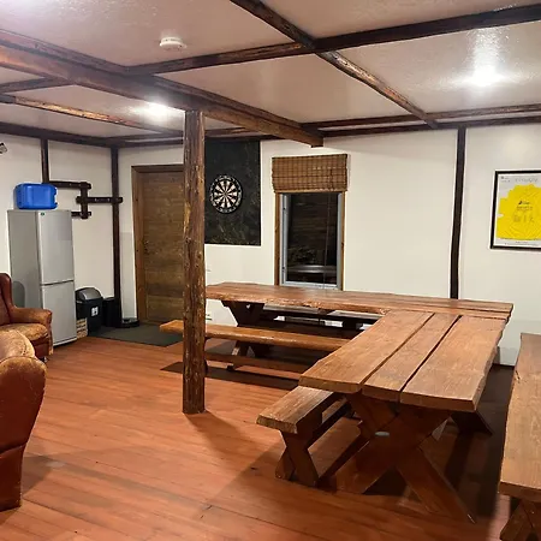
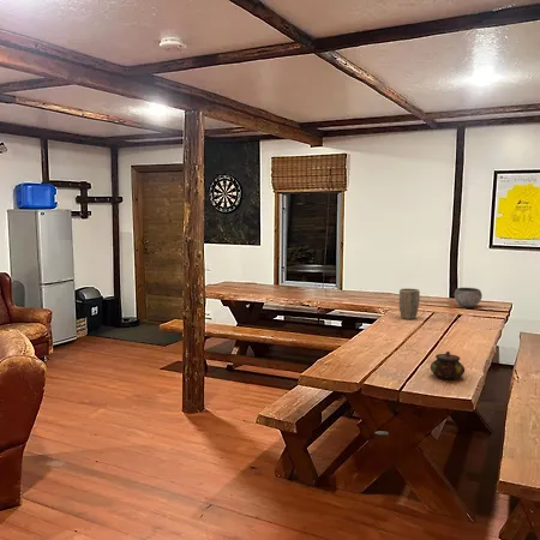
+ bowl [454,287,484,308]
+ teapot [430,350,466,380]
+ plant pot [398,287,421,320]
